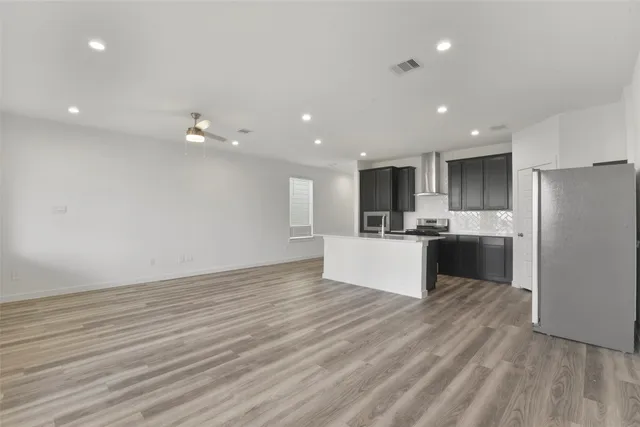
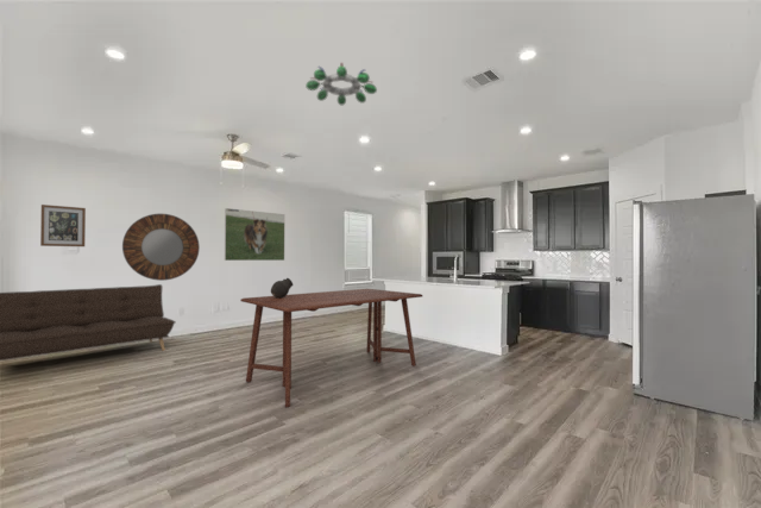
+ ceramic pot [270,277,294,299]
+ sofa [0,283,177,362]
+ home mirror [121,213,201,282]
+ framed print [224,207,287,262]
+ wall art [39,203,87,247]
+ chandelier [304,62,378,106]
+ dining table [239,288,423,408]
